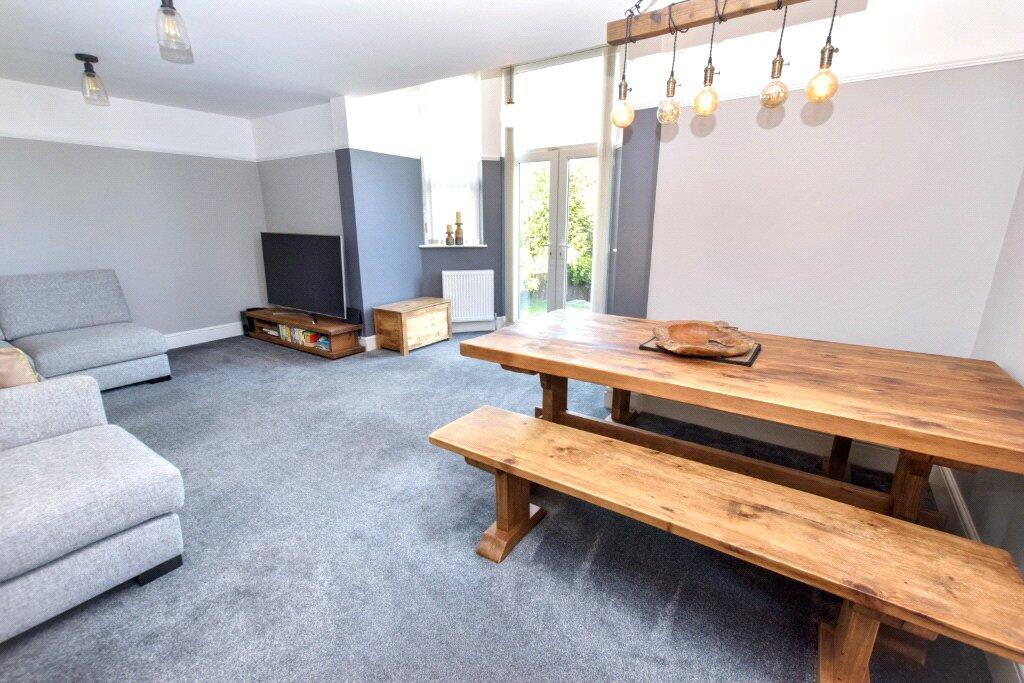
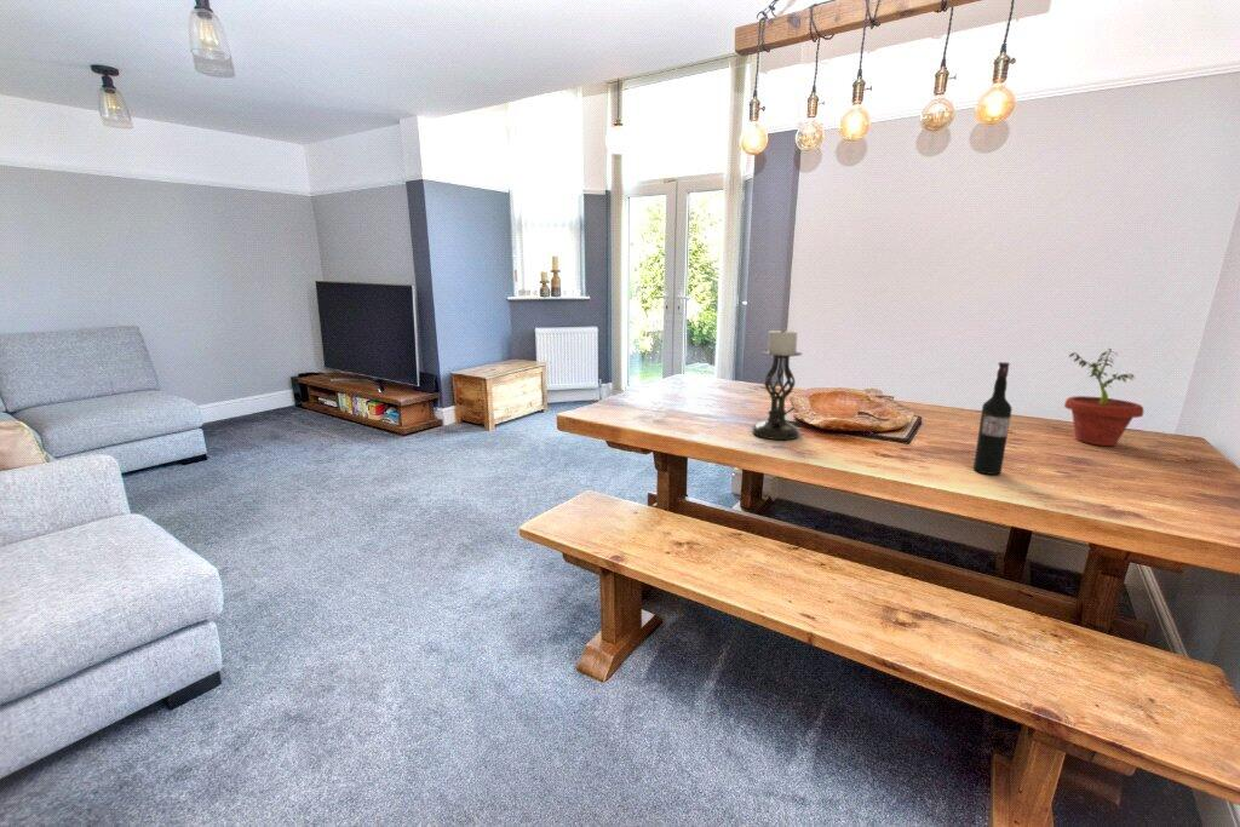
+ potted plant [1063,348,1144,447]
+ wine bottle [972,361,1014,476]
+ candle holder [751,326,804,441]
